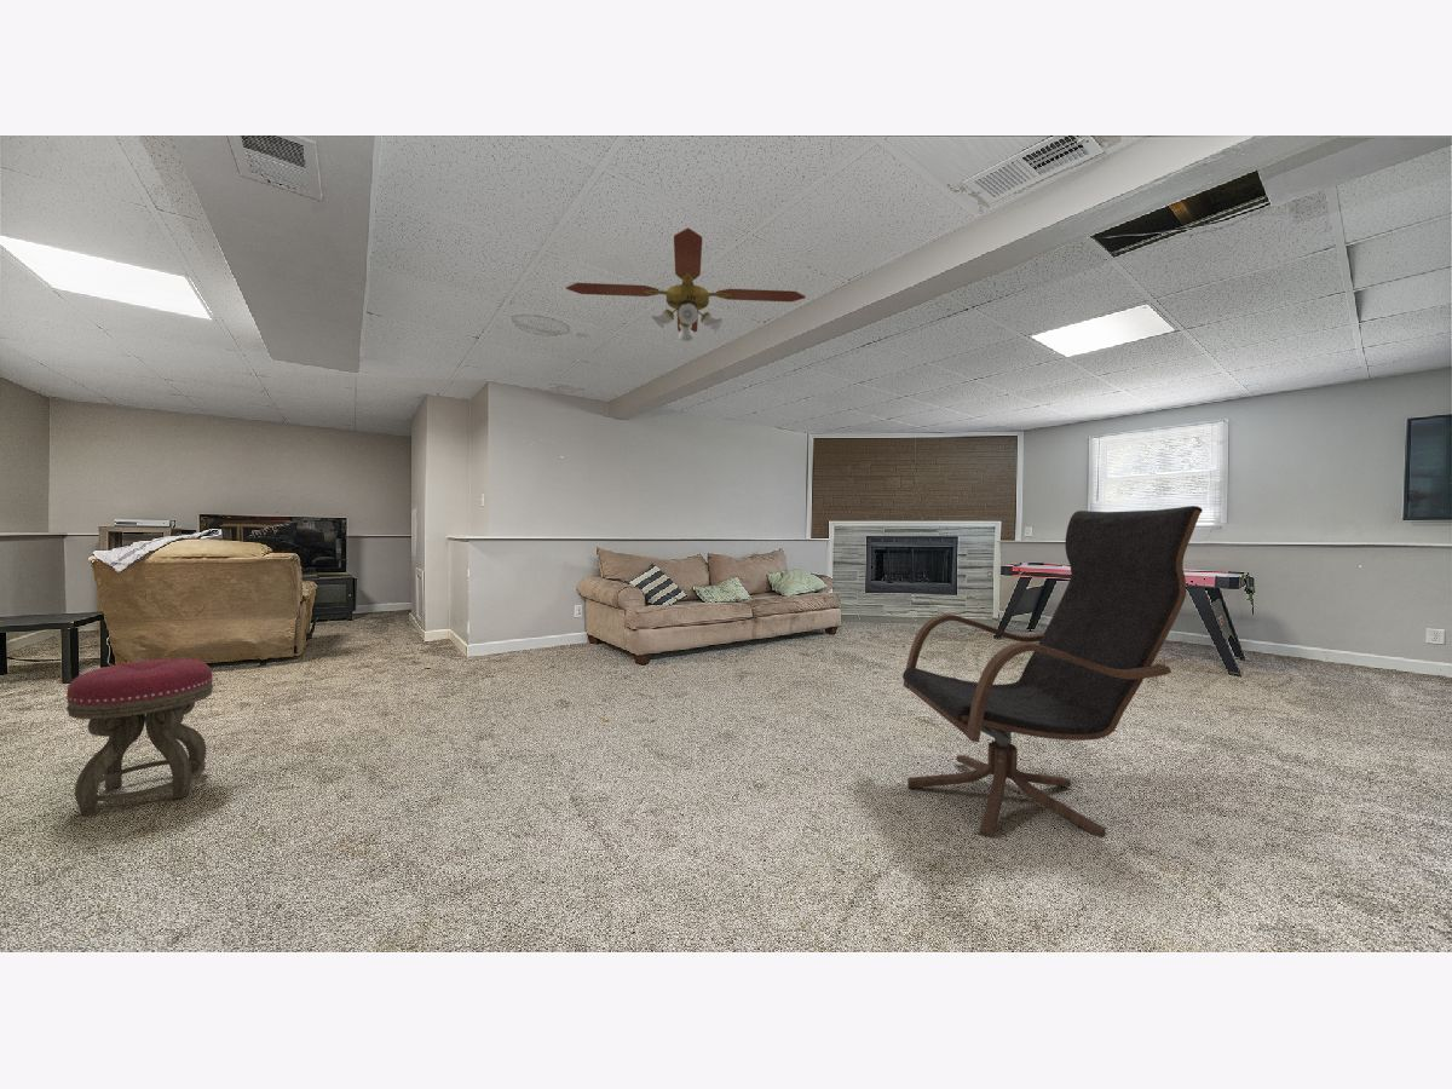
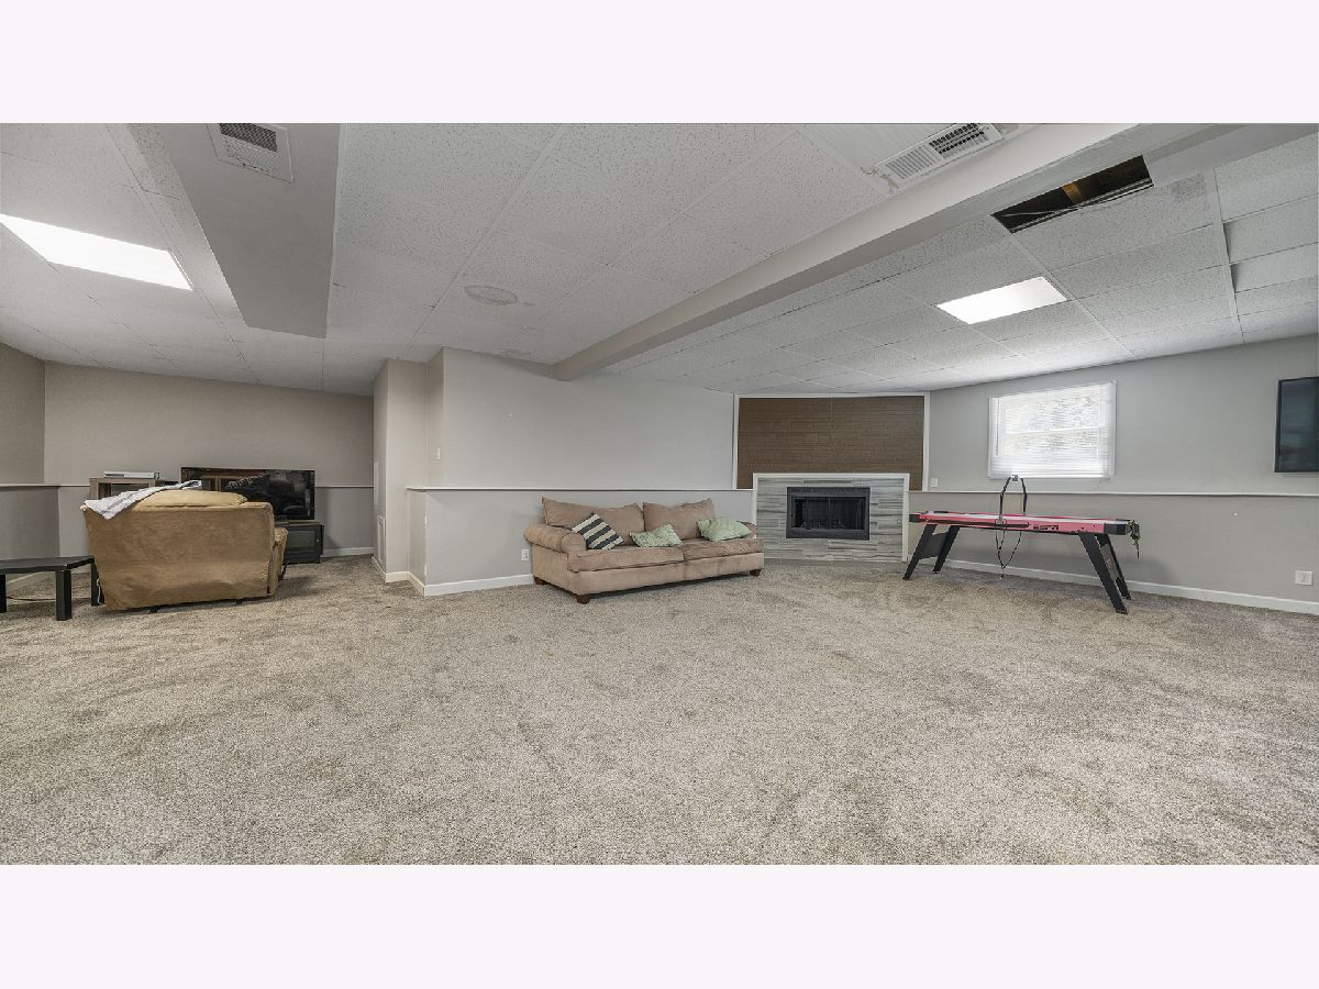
- ceiling fan [565,226,807,342]
- lounge chair [901,505,1204,840]
- stool [65,657,214,817]
